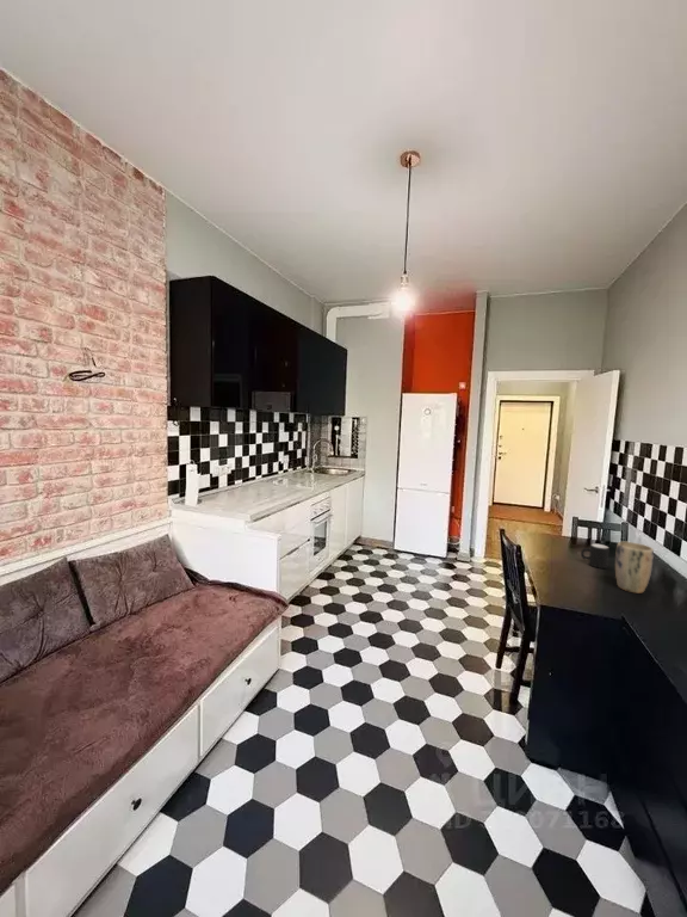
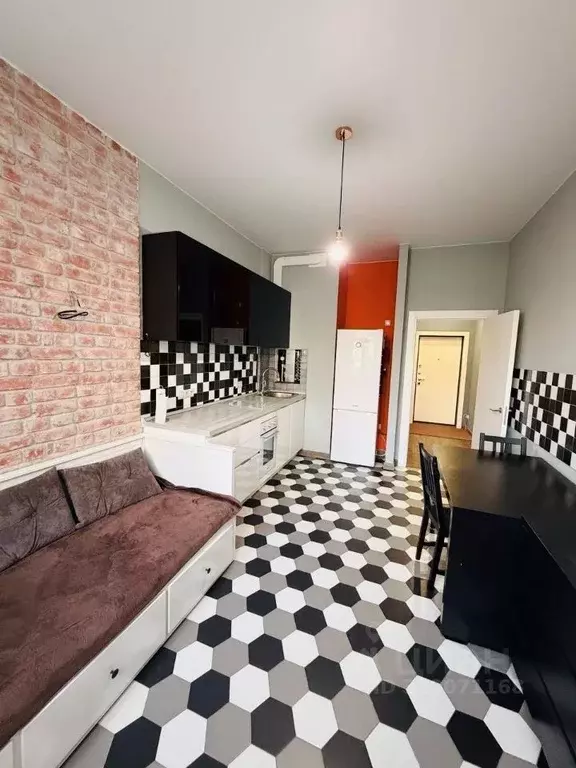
- plant pot [614,541,655,595]
- mug [580,542,611,570]
